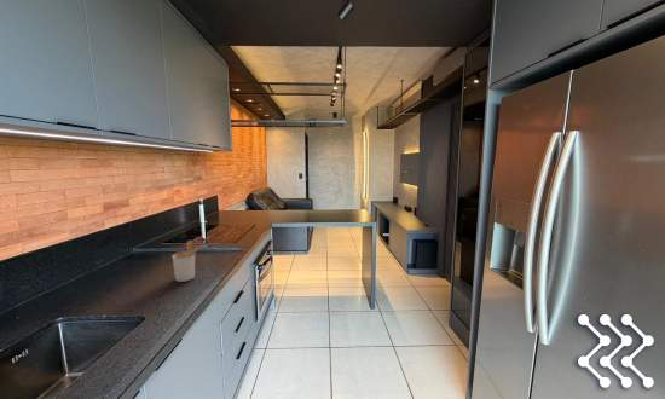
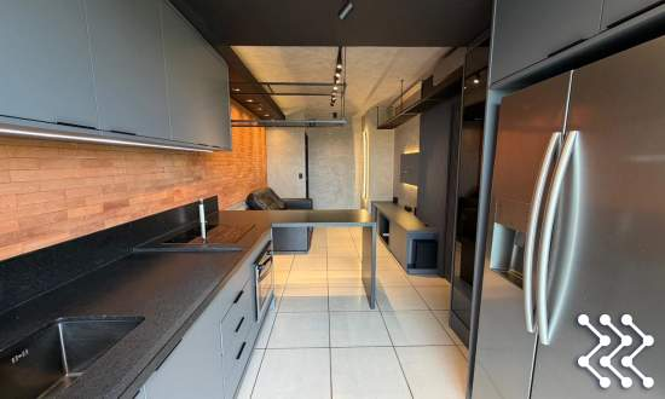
- utensil holder [172,239,206,283]
